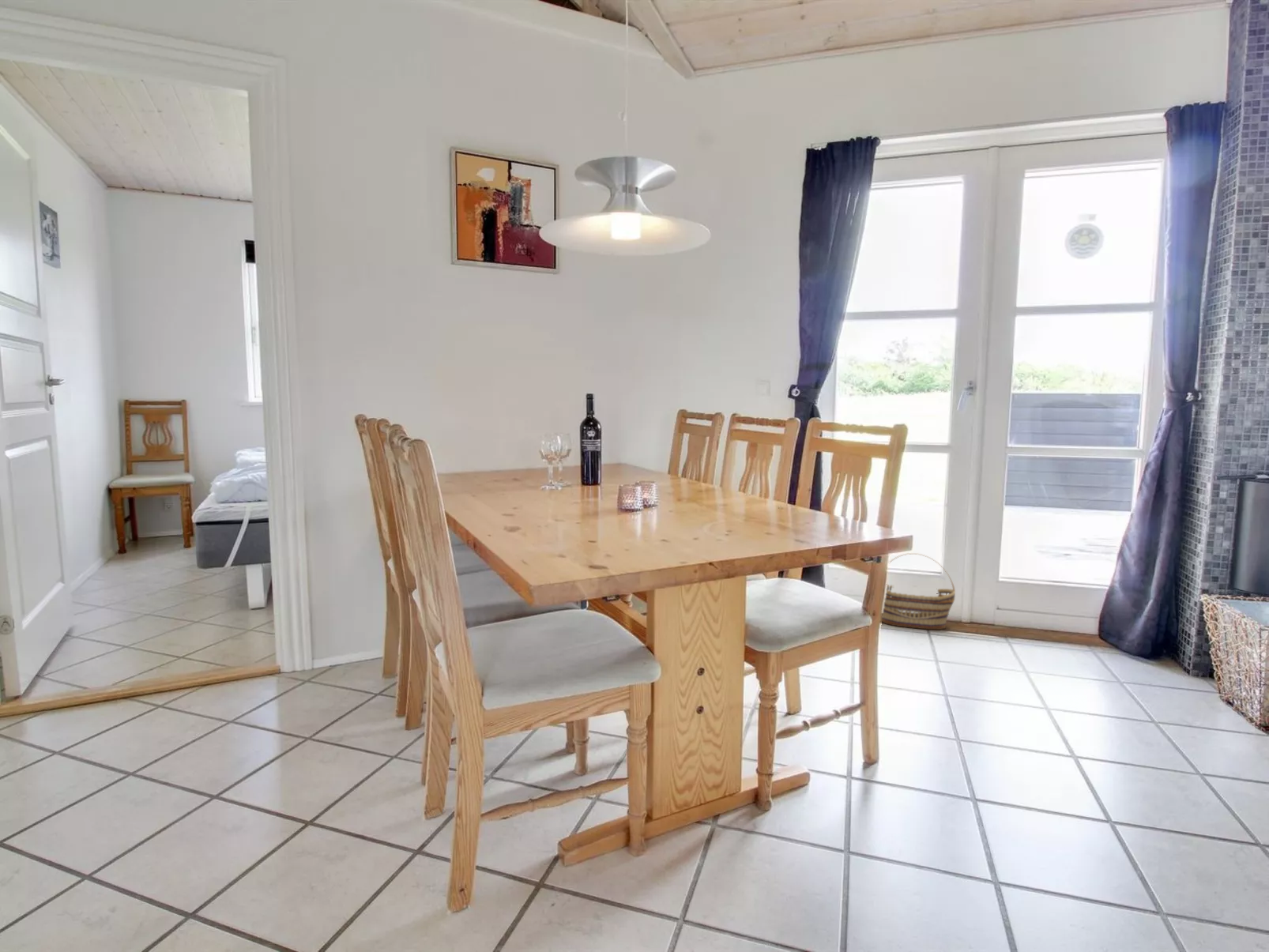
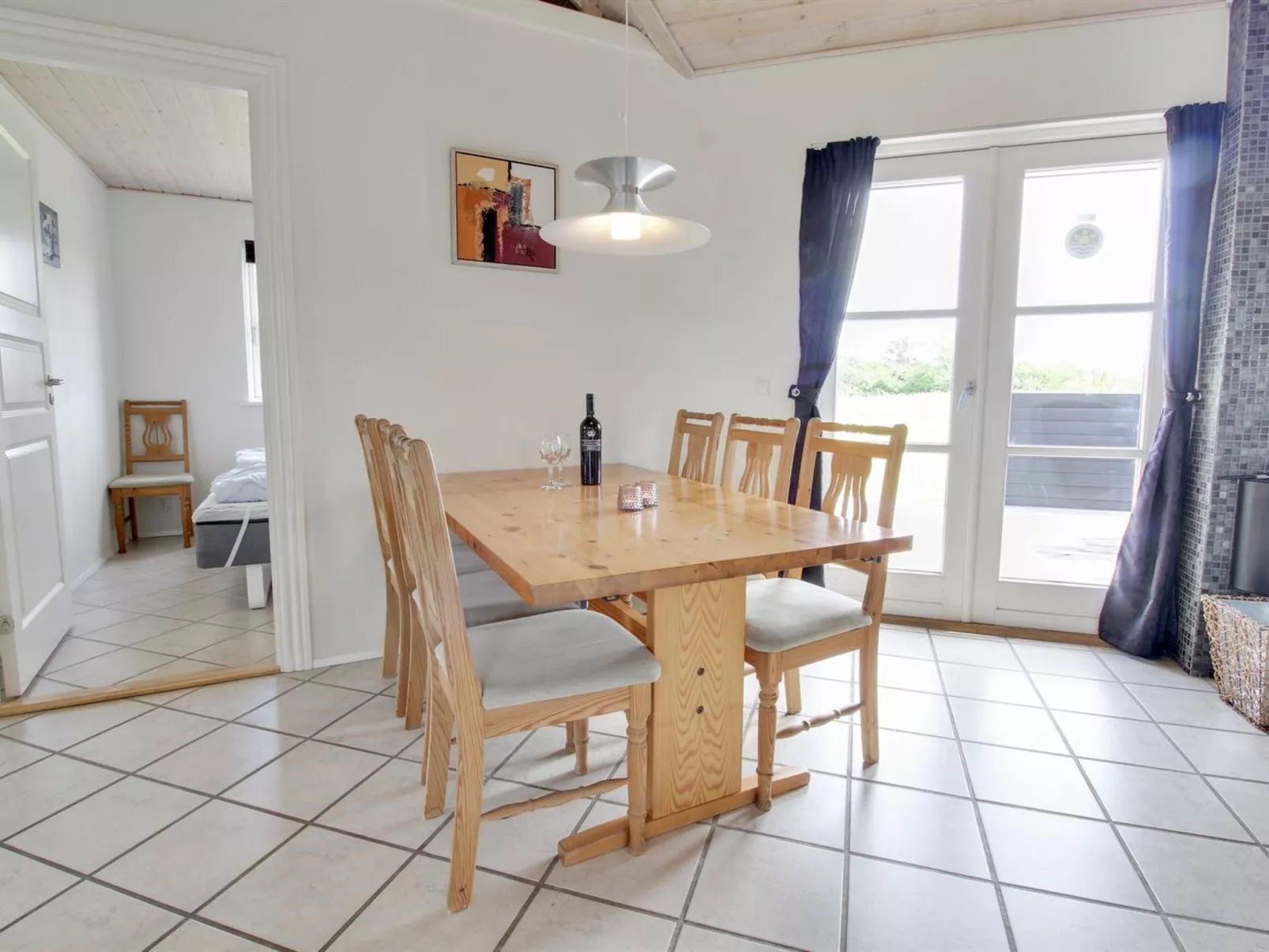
- basket [881,552,956,630]
